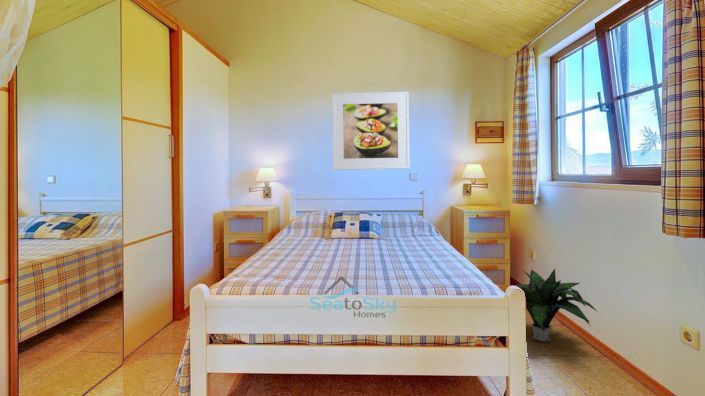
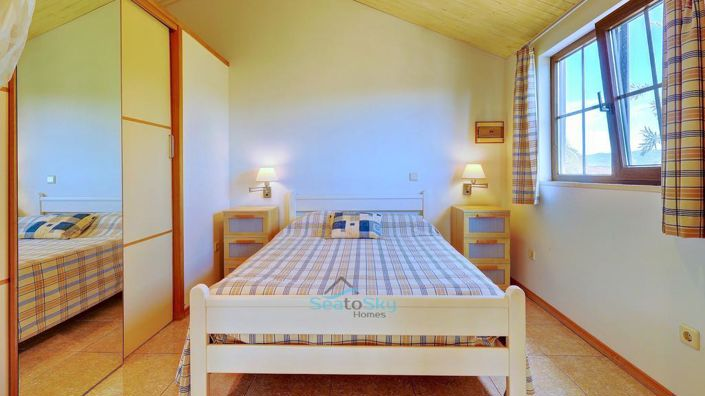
- potted plant [513,268,599,343]
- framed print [331,91,410,171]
